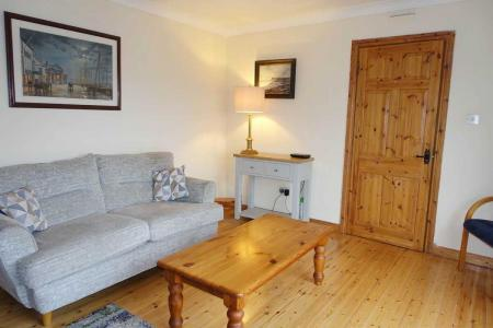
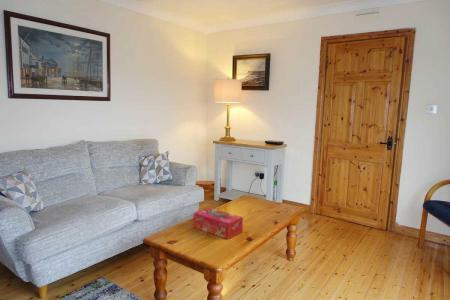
+ tissue box [192,207,244,240]
